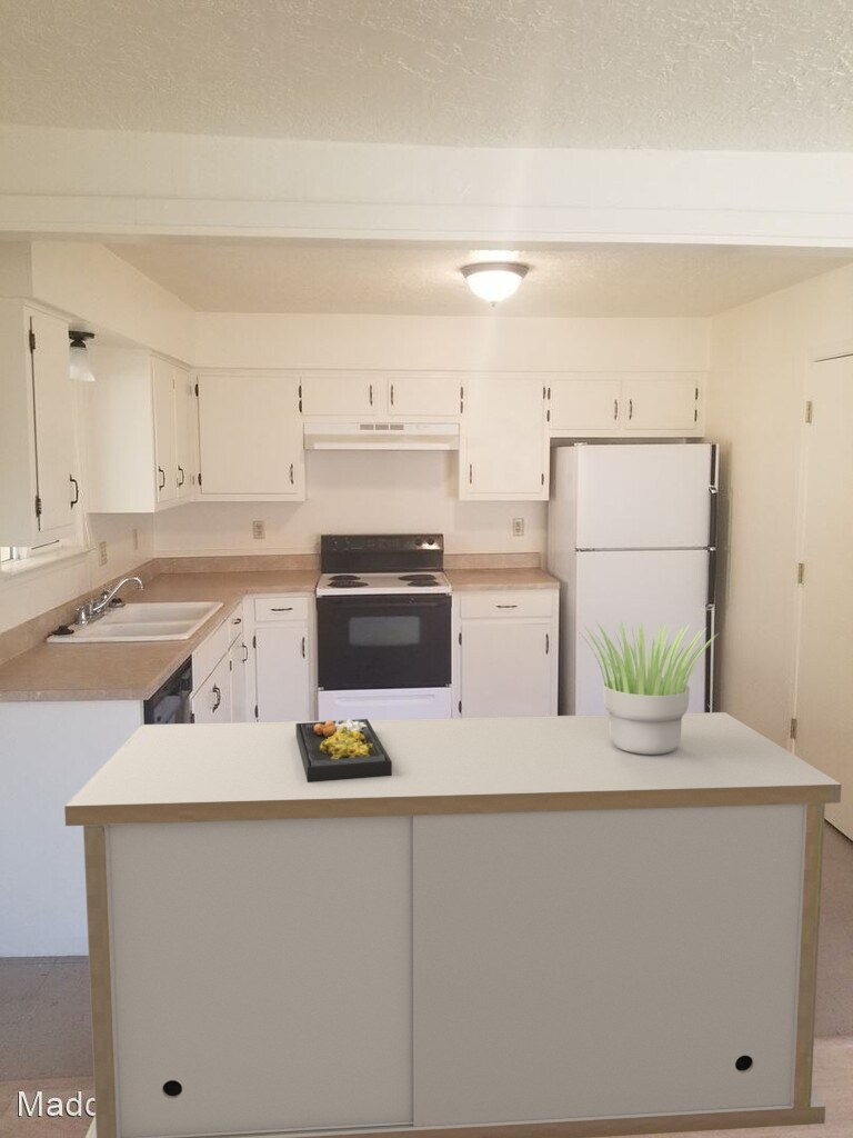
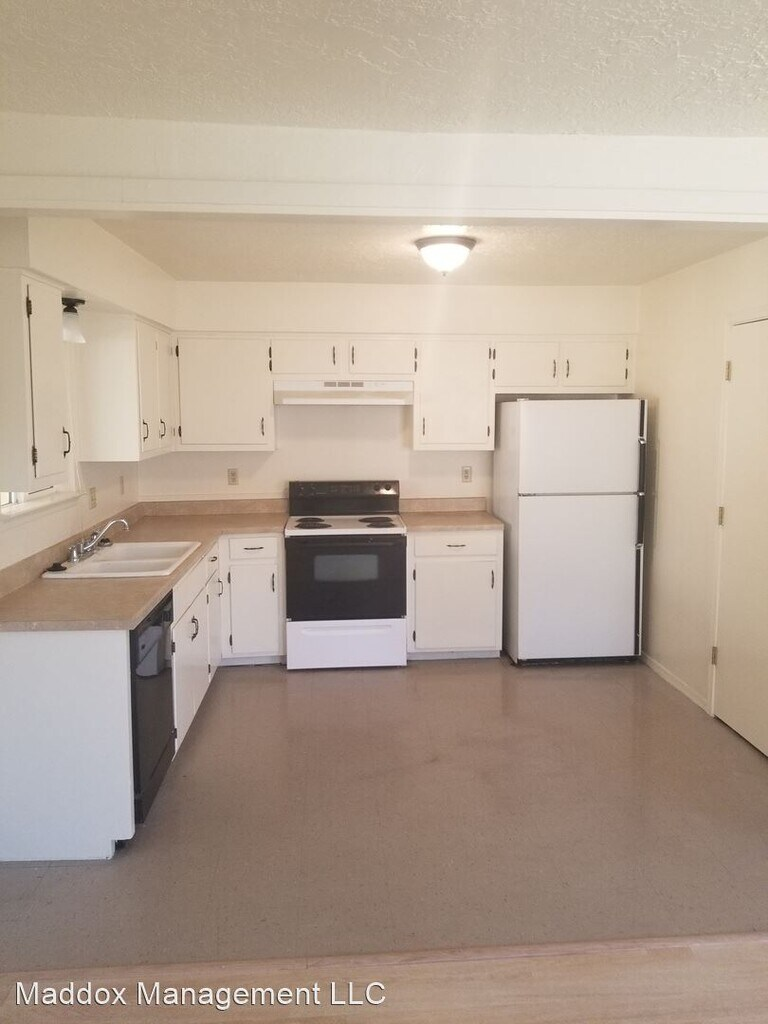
- potted plant [578,618,721,755]
- food plate [295,718,392,782]
- storage cabinet [63,711,843,1138]
